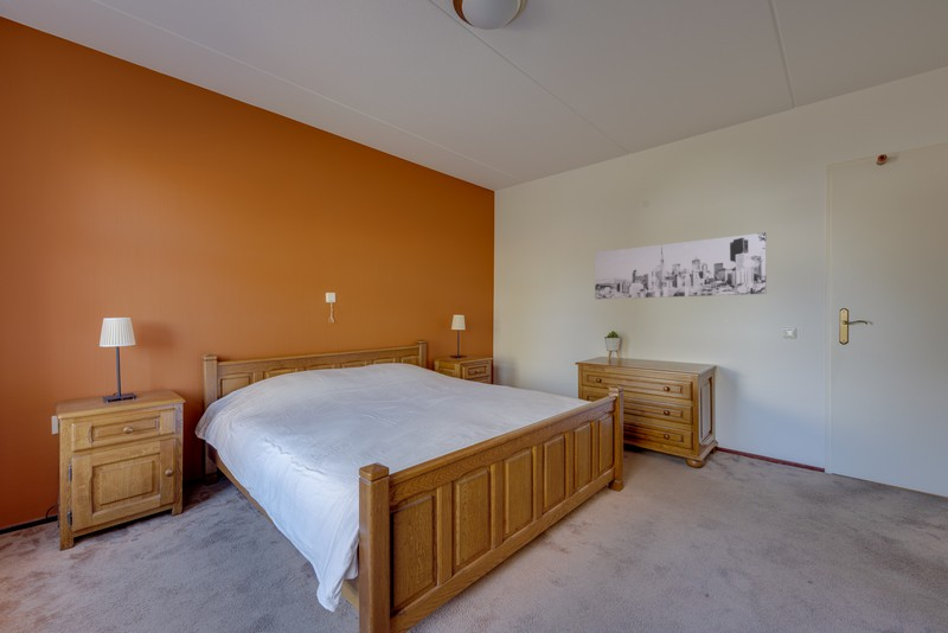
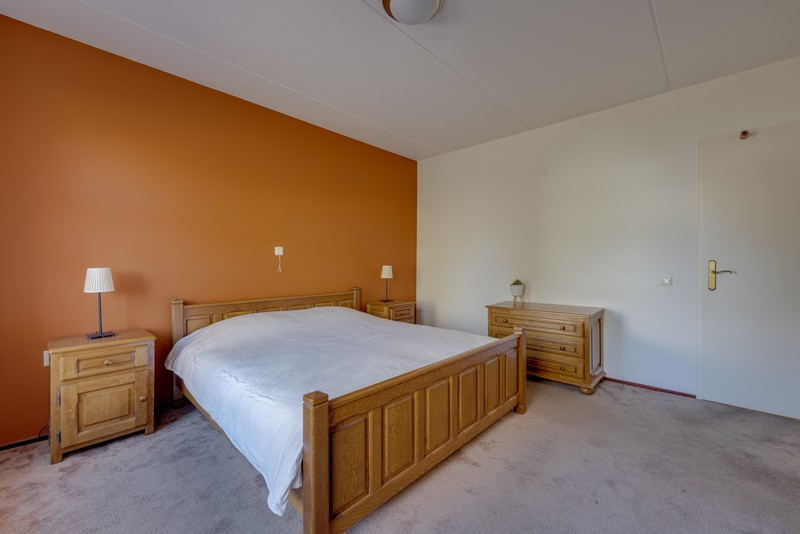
- wall art [594,231,768,300]
